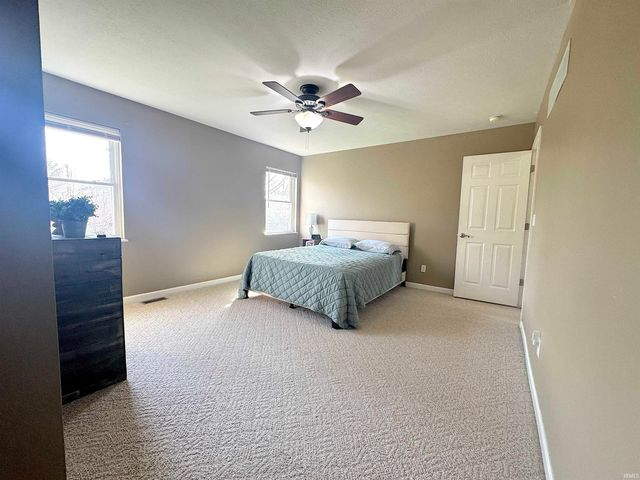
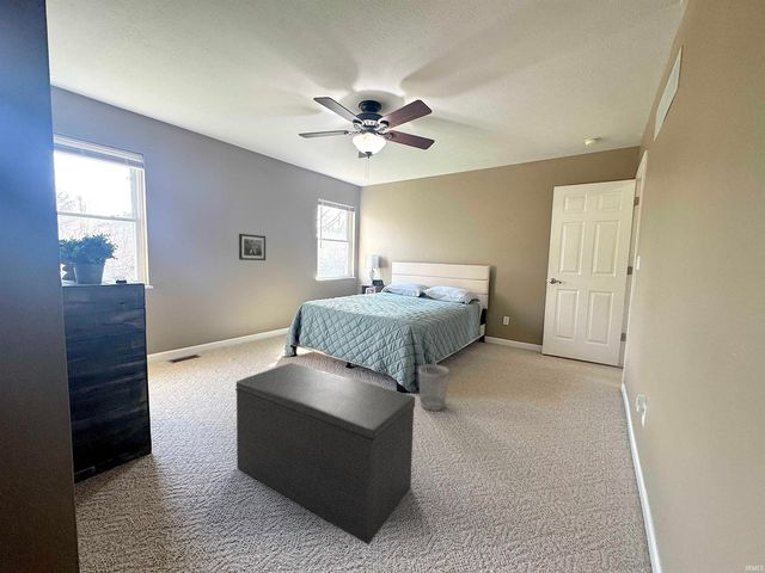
+ wastebasket [417,363,451,412]
+ bench [234,362,416,546]
+ wall art [238,233,267,261]
